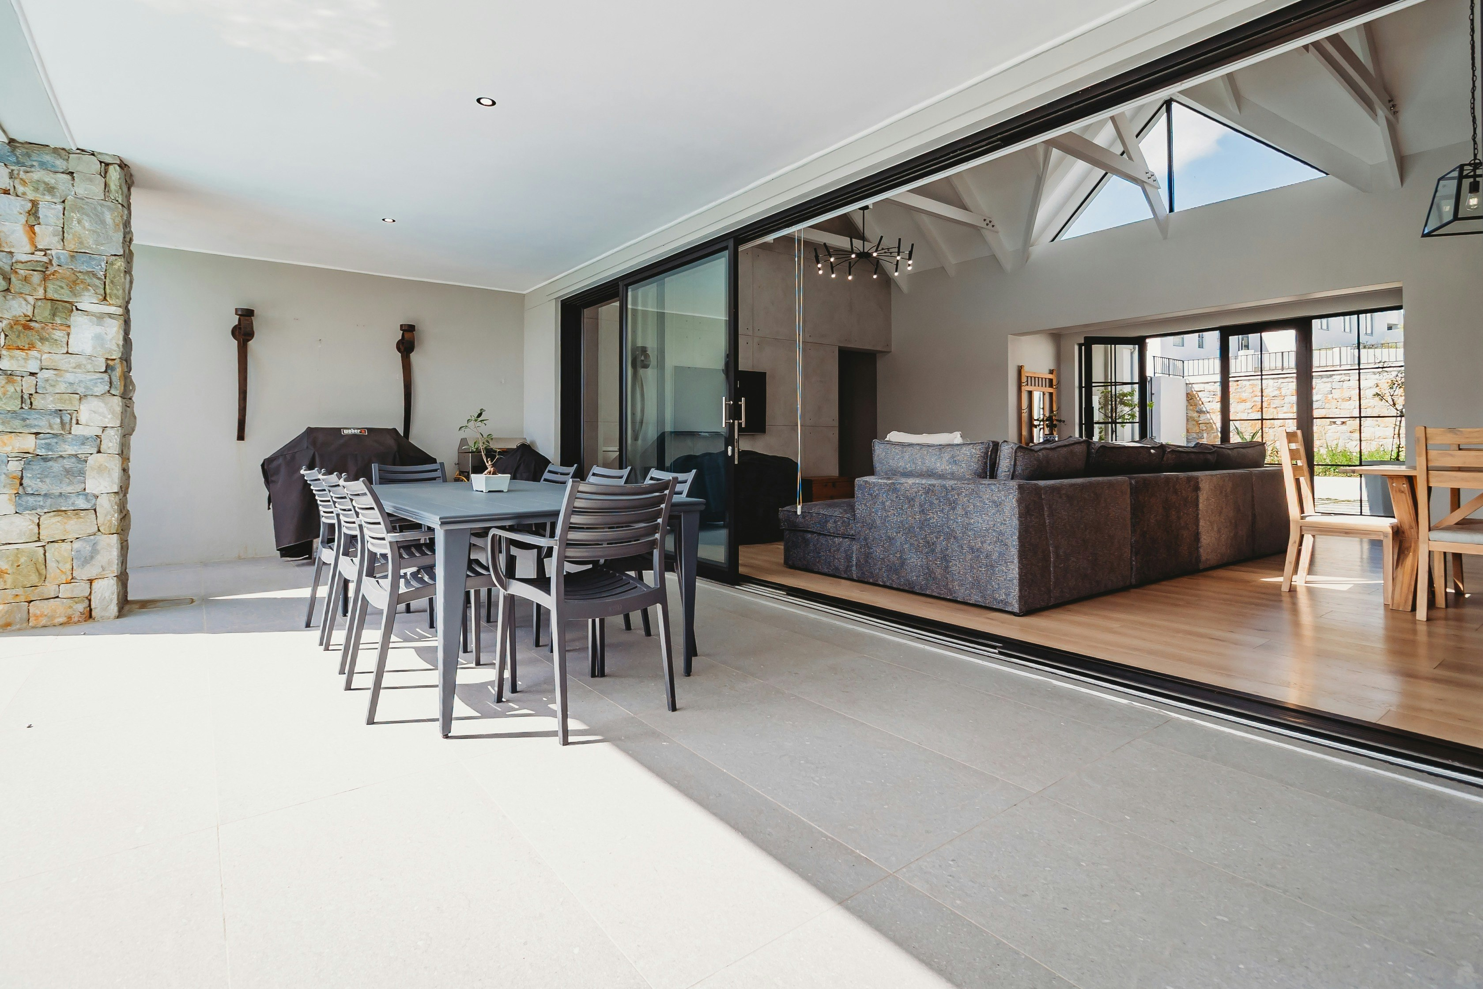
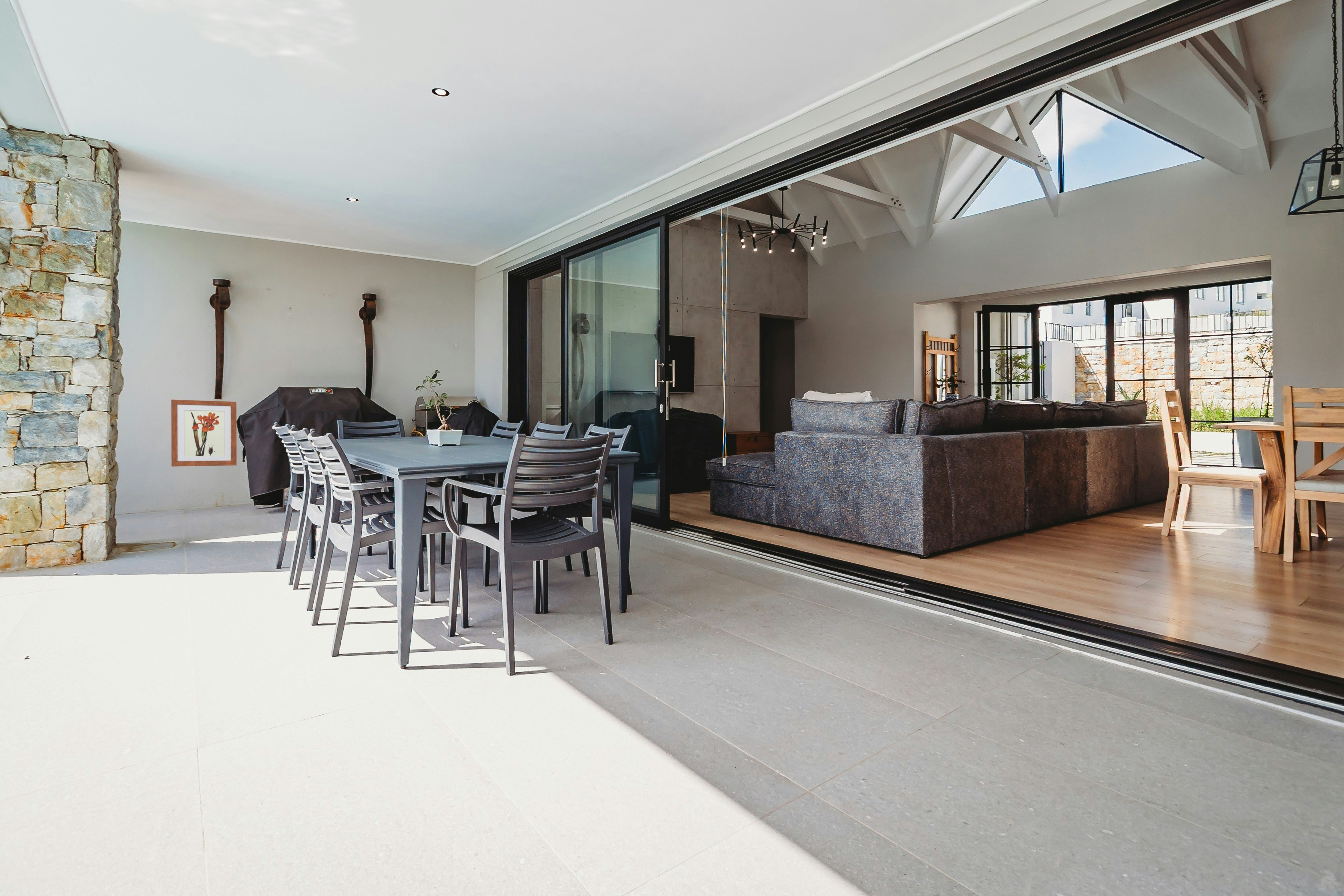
+ wall art [171,399,237,467]
